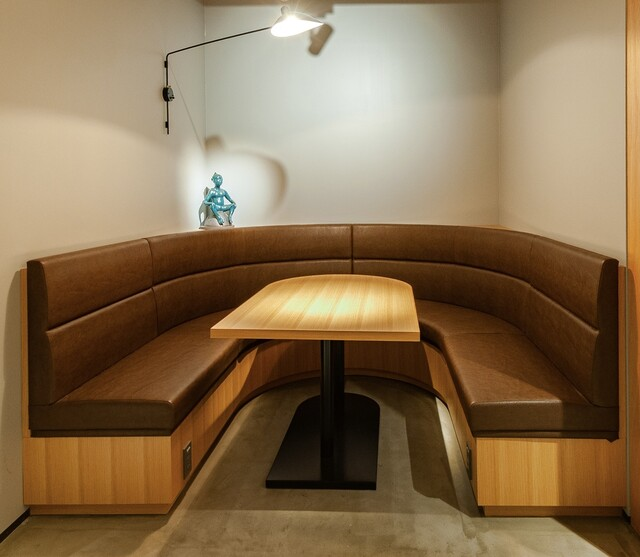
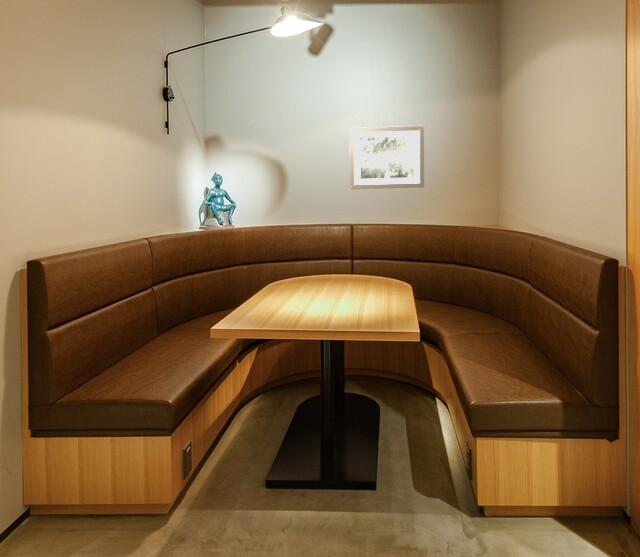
+ wall art [348,125,425,190]
